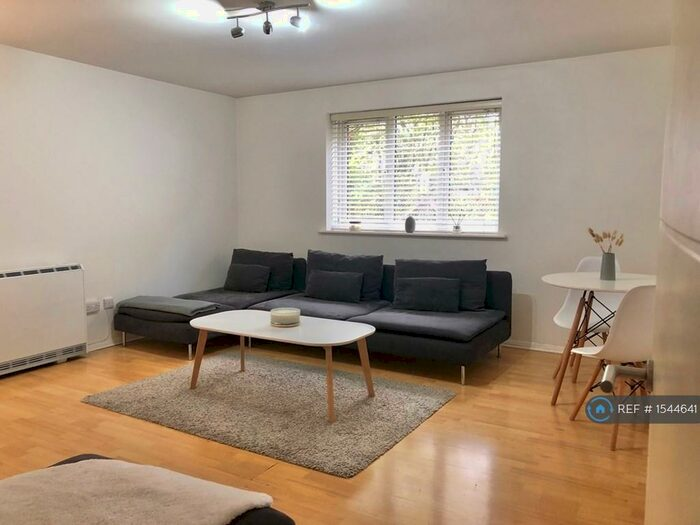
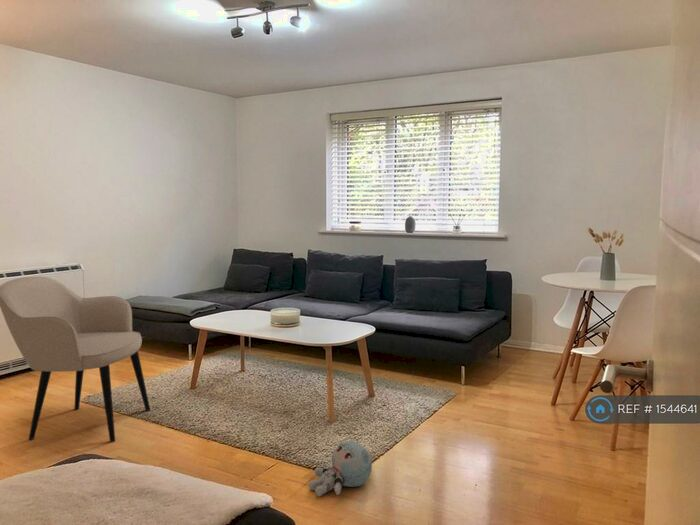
+ armchair [0,276,151,444]
+ plush toy [308,439,373,498]
